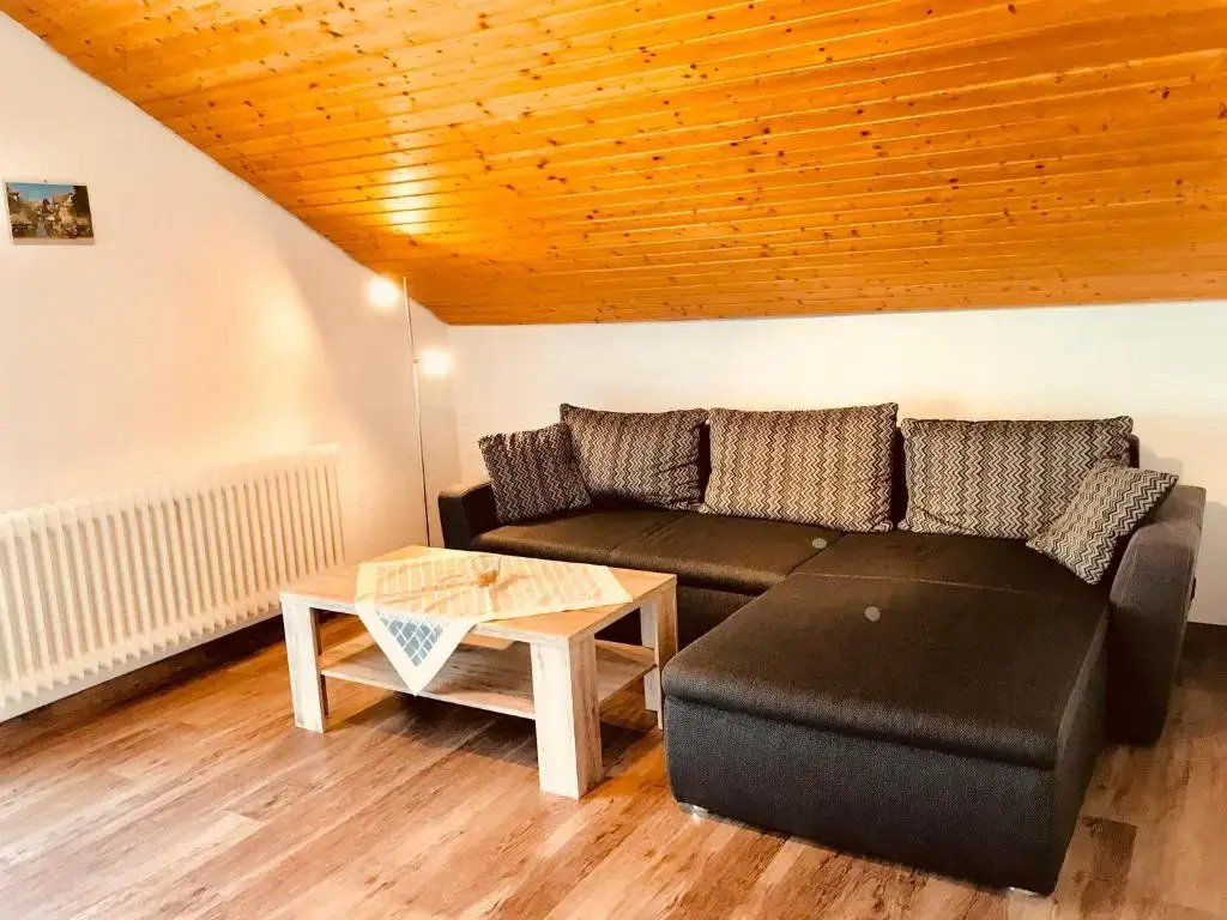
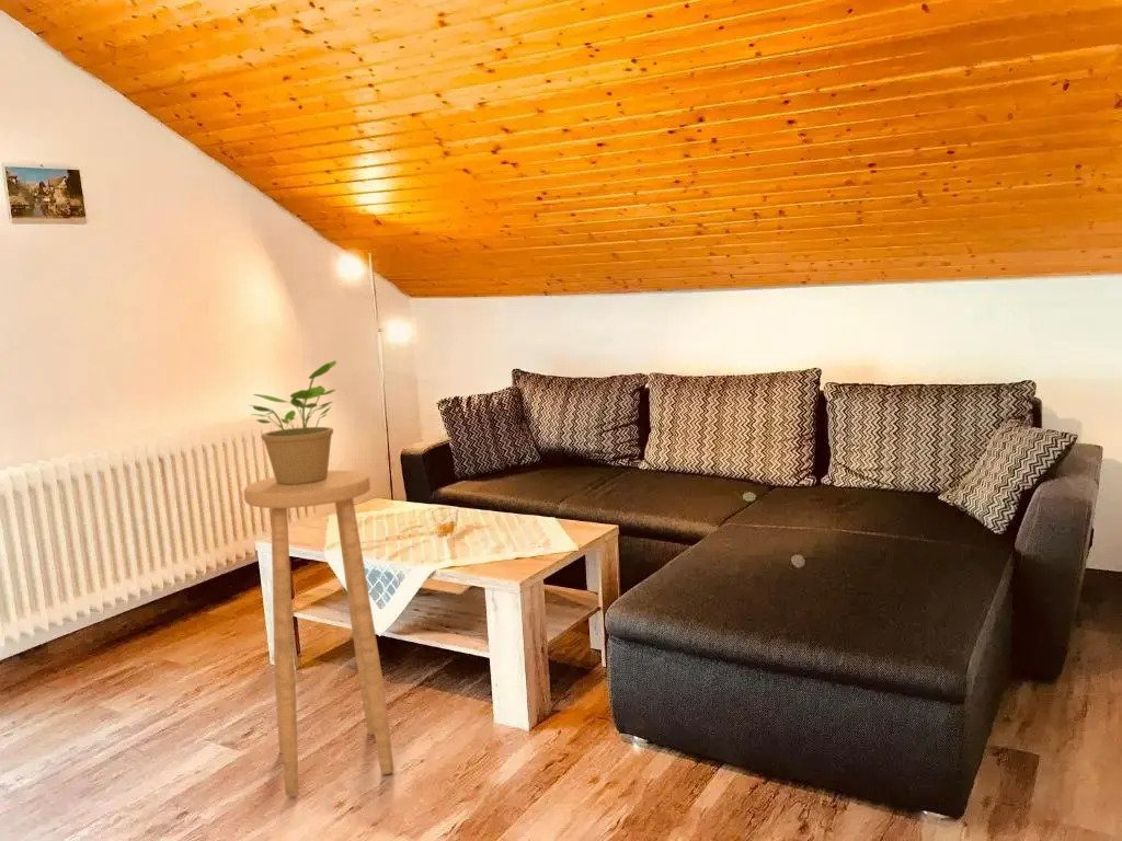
+ stool [243,470,396,797]
+ potted plant [248,359,337,484]
